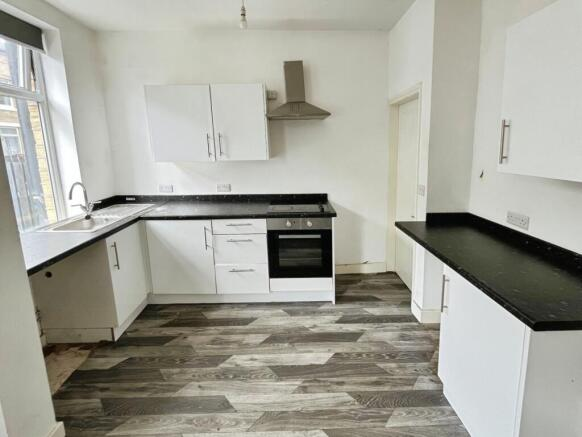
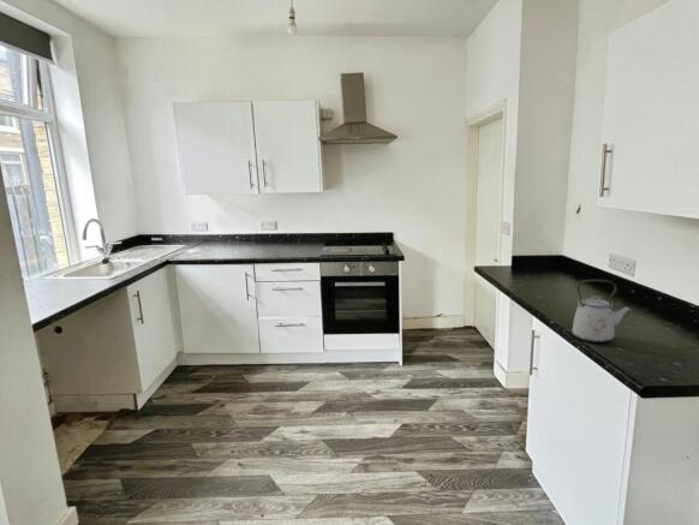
+ kettle [572,279,633,344]
